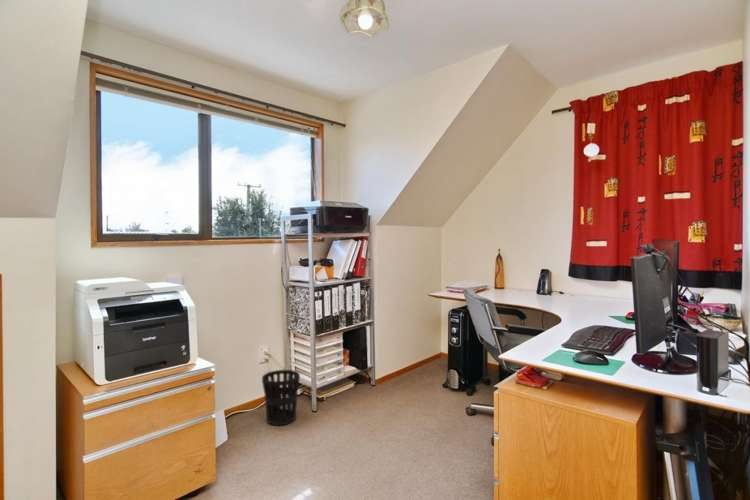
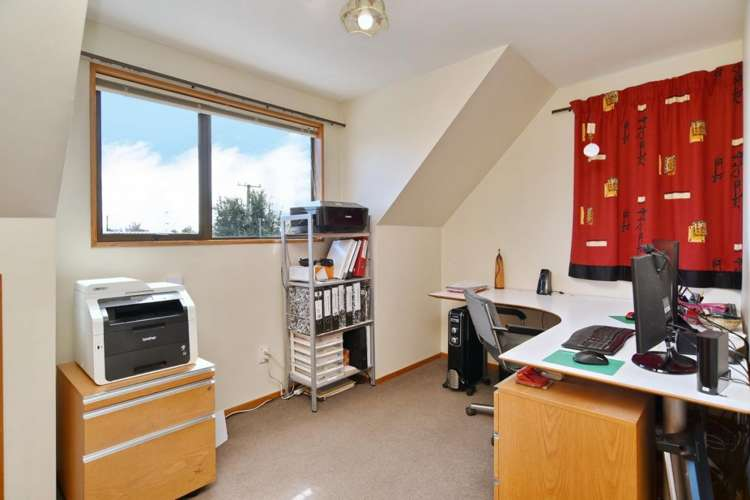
- wastebasket [261,369,301,426]
